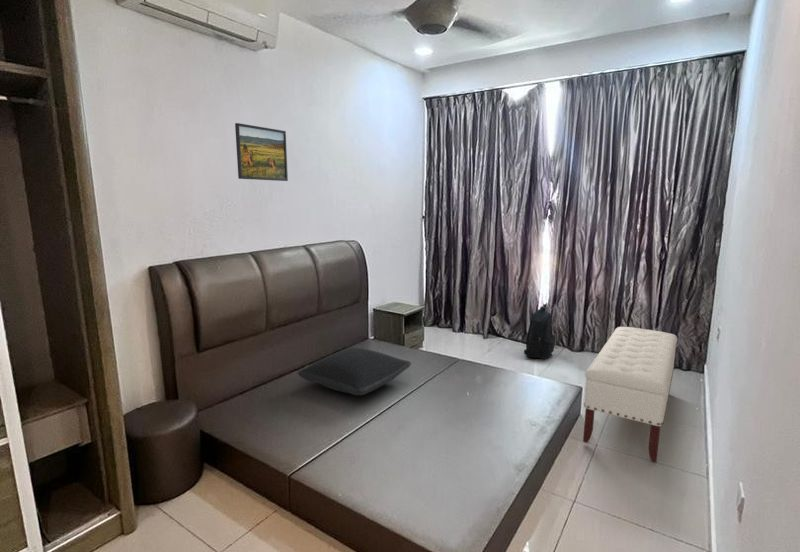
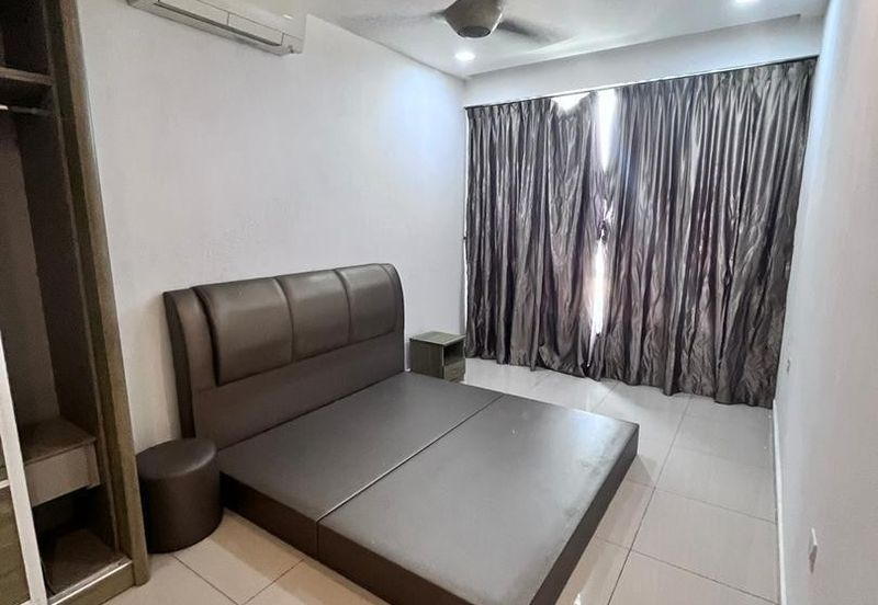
- pillow [297,347,412,396]
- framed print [234,122,289,182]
- bench [582,326,678,464]
- backpack [523,305,556,360]
